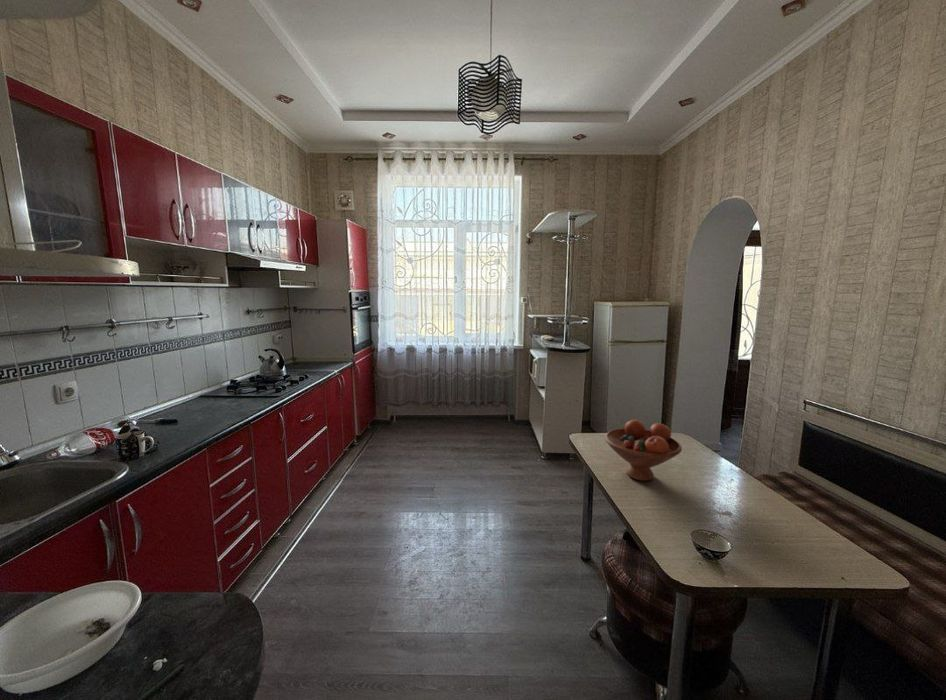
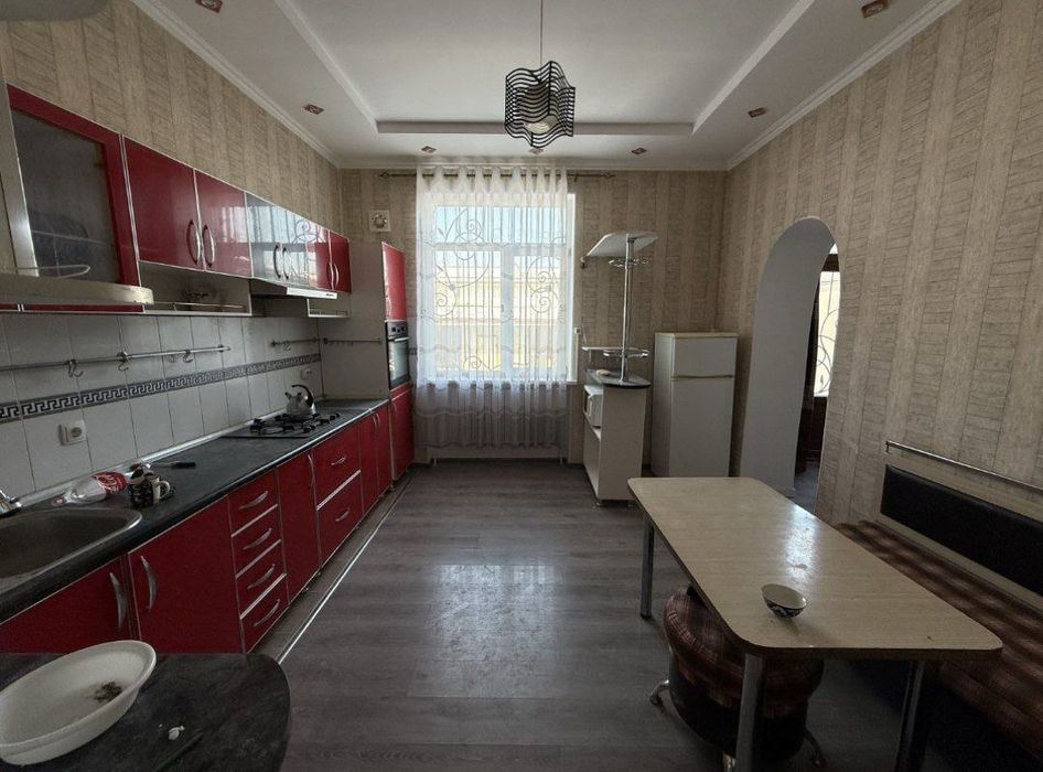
- fruit bowl [604,419,683,482]
